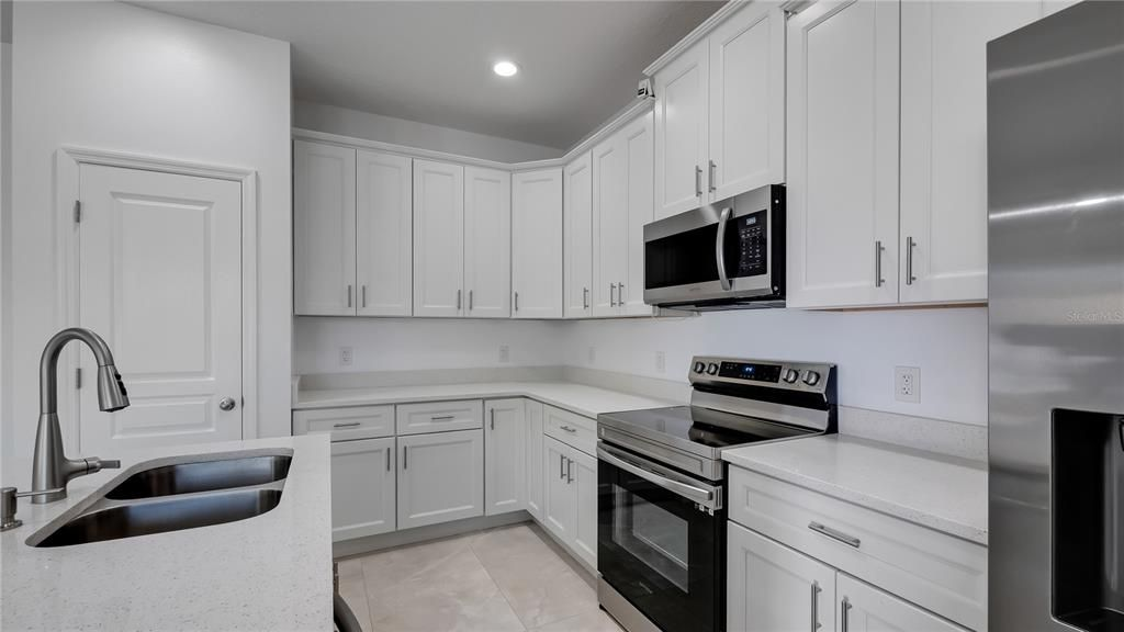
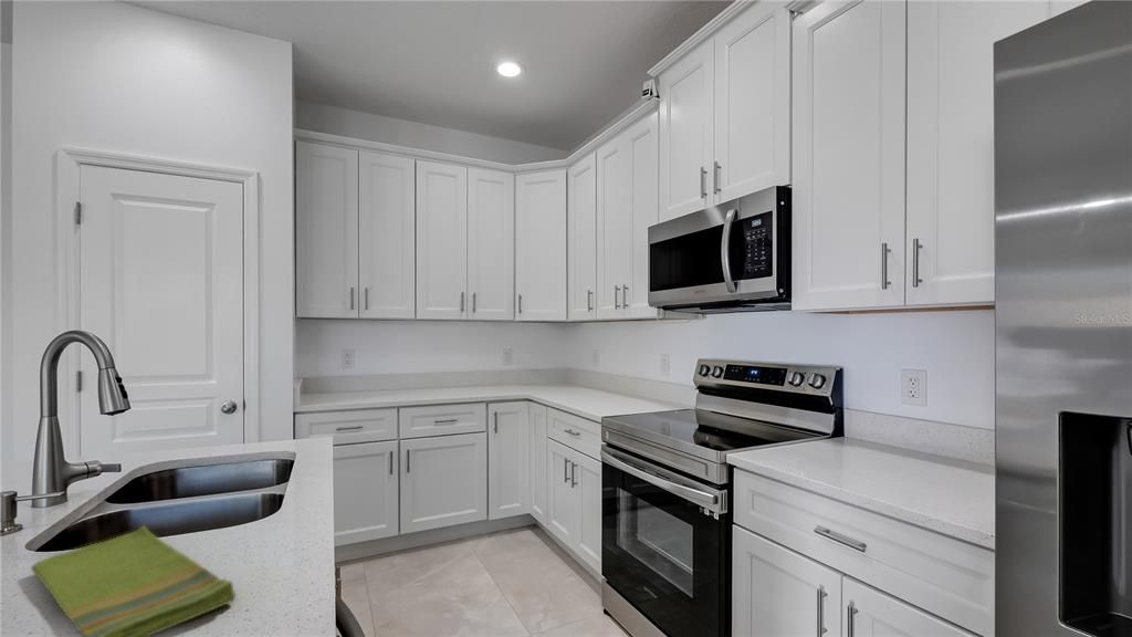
+ dish towel [30,524,237,637]
